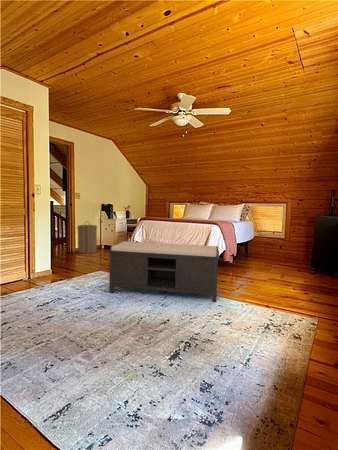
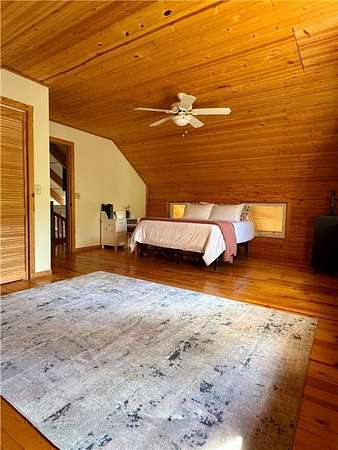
- laundry hamper [76,220,98,254]
- bench [107,240,220,303]
